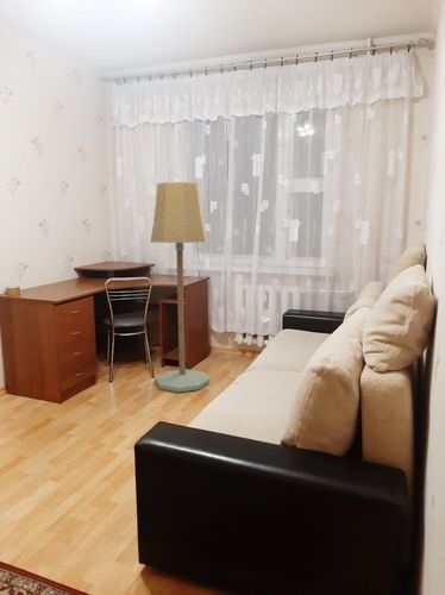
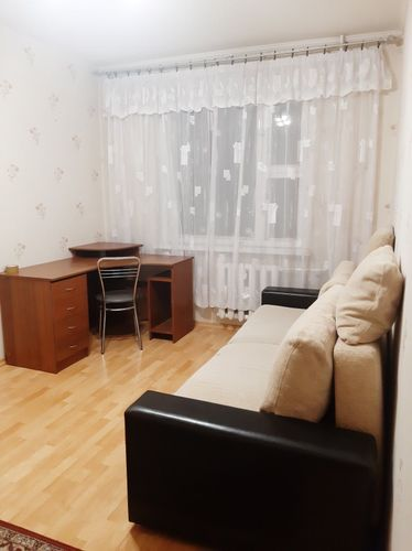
- floor lamp [150,181,211,394]
